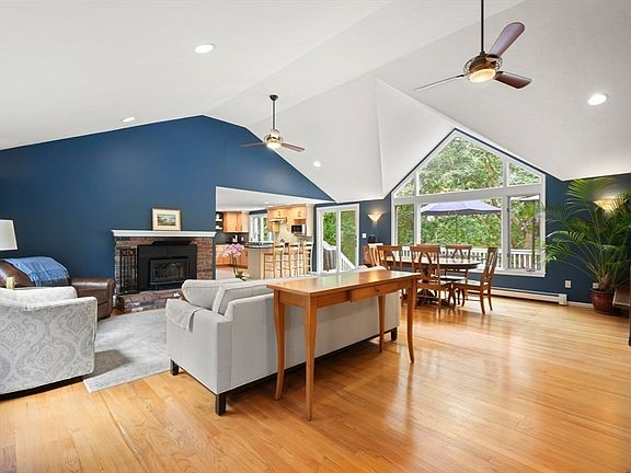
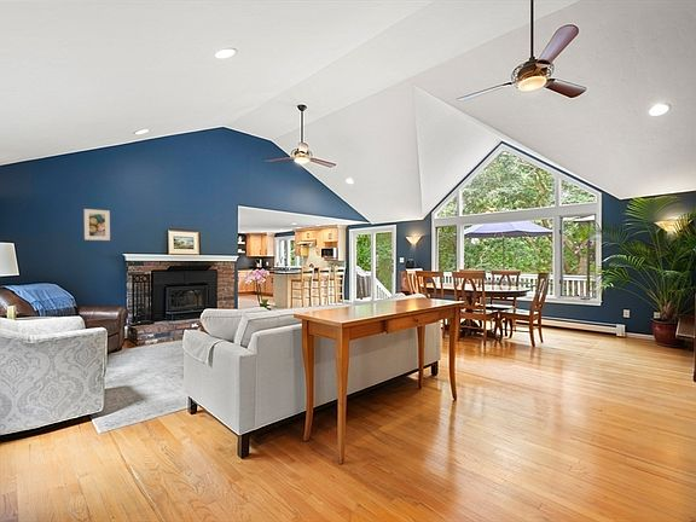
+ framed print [83,208,111,242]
